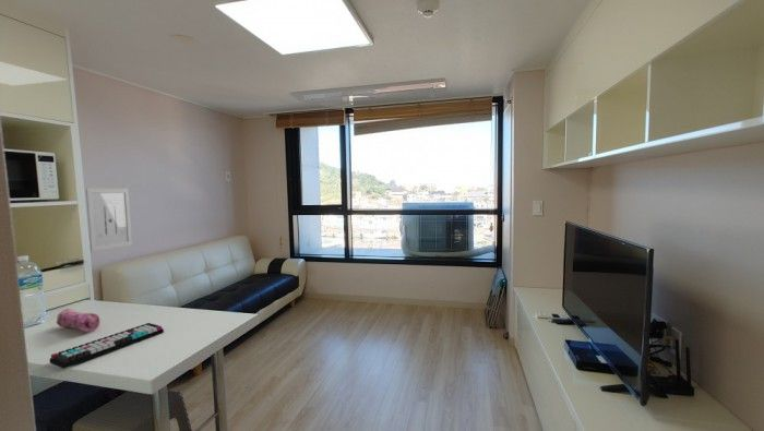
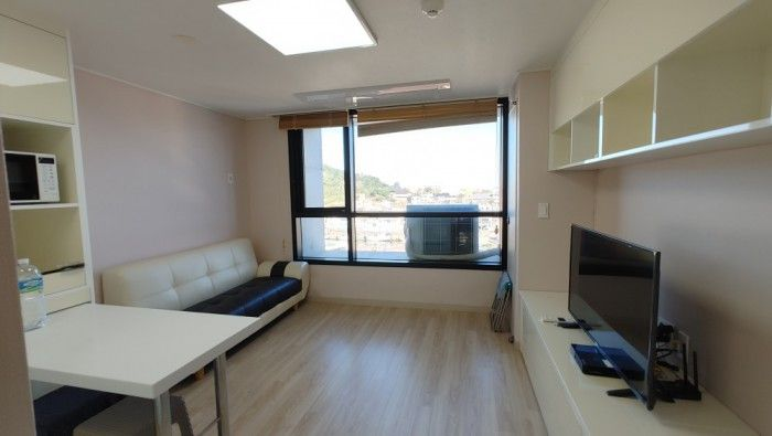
- keyboard [49,322,165,370]
- wall art [85,188,133,253]
- pencil case [56,308,102,333]
